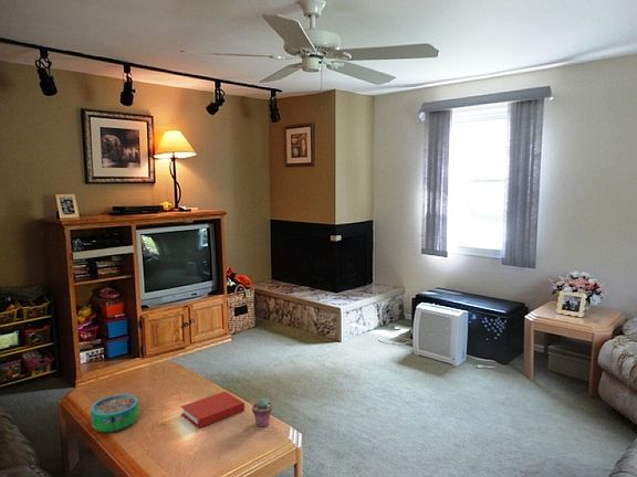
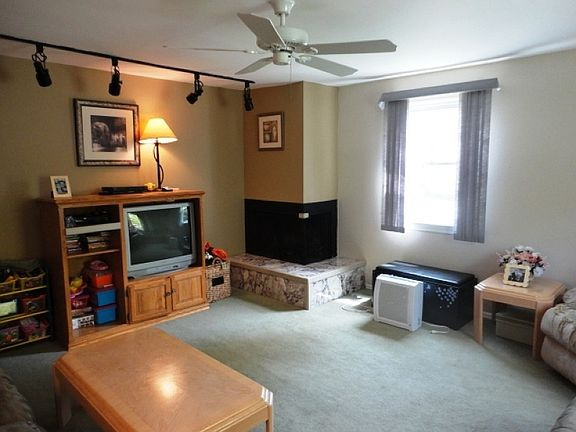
- potted succulent [251,398,273,428]
- book [179,390,246,430]
- decorative bowl [90,393,139,434]
